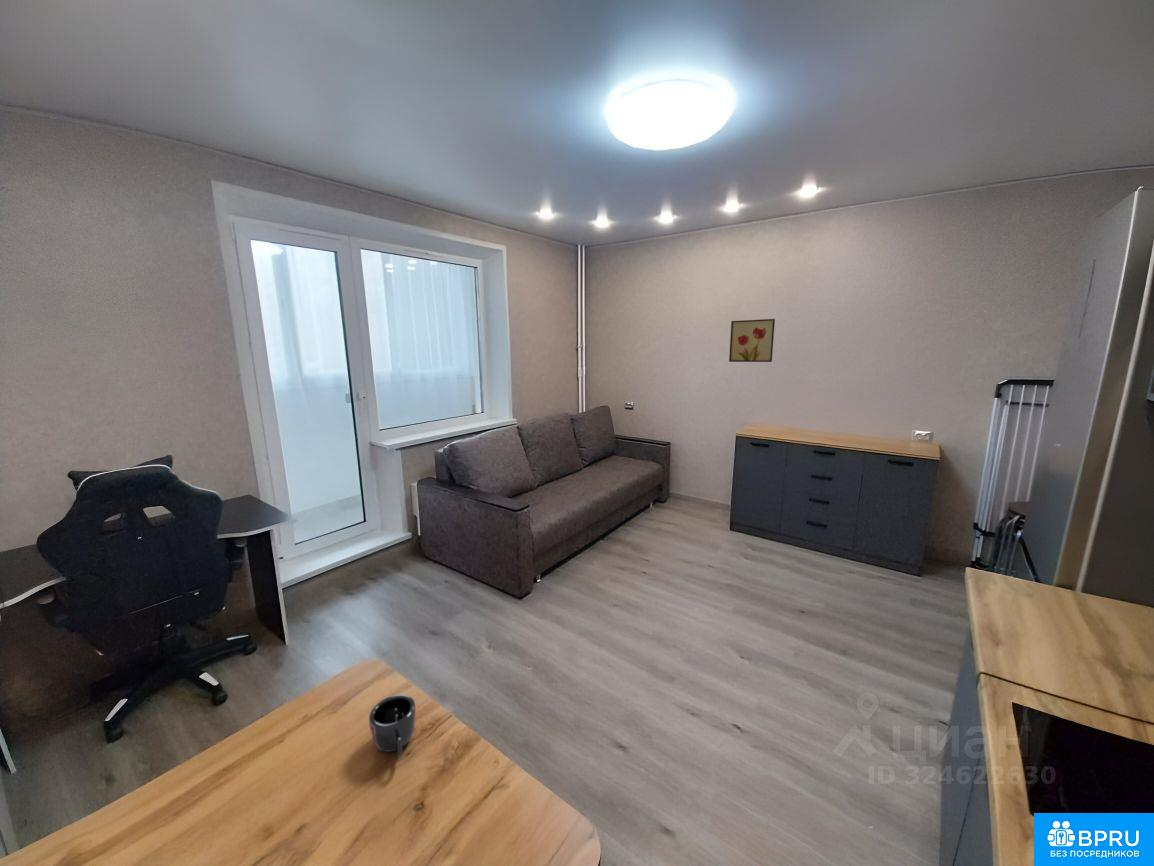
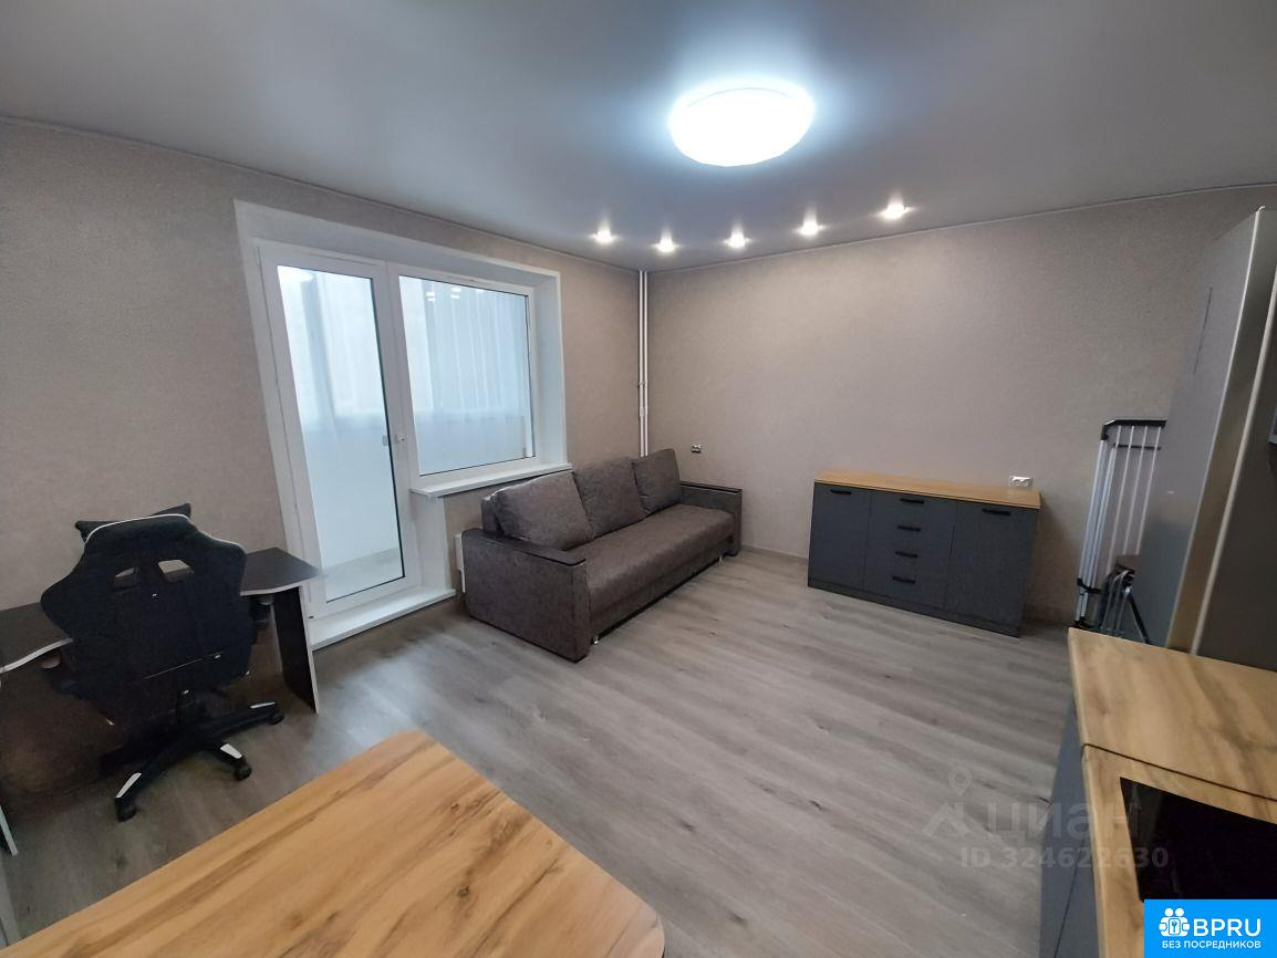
- wall art [728,318,776,363]
- mug [368,693,417,758]
